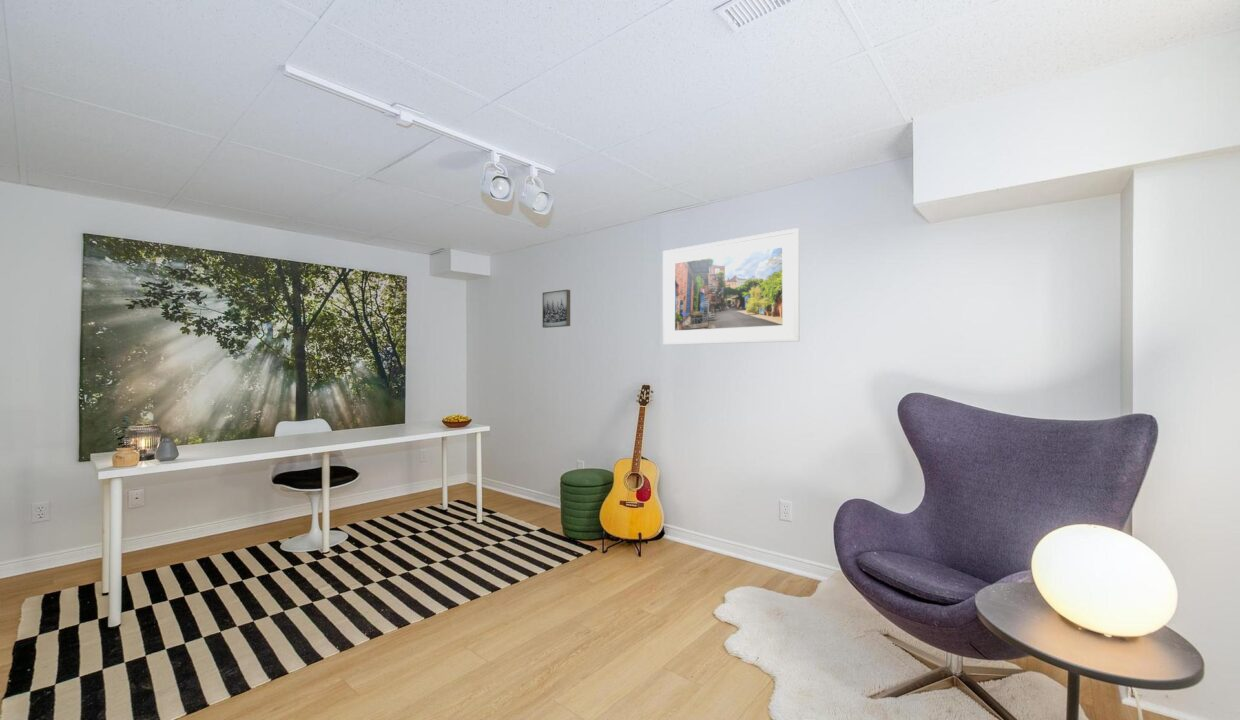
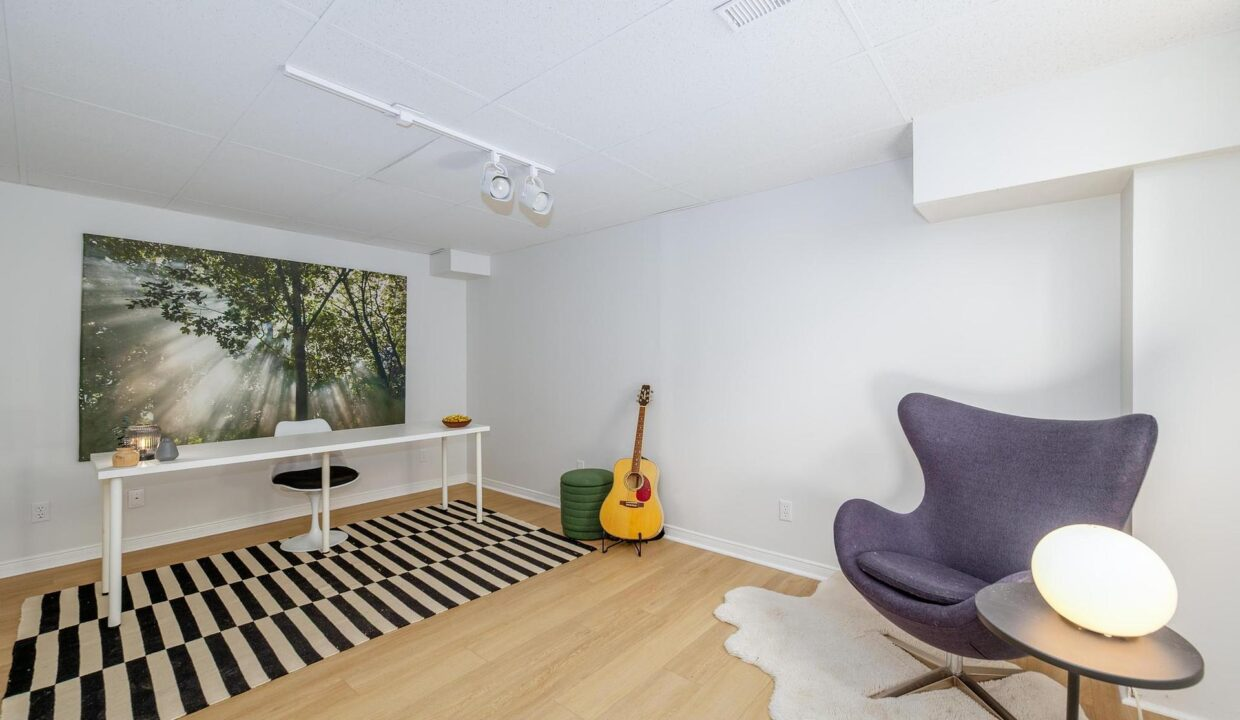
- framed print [662,227,801,346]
- wall art [542,289,571,329]
